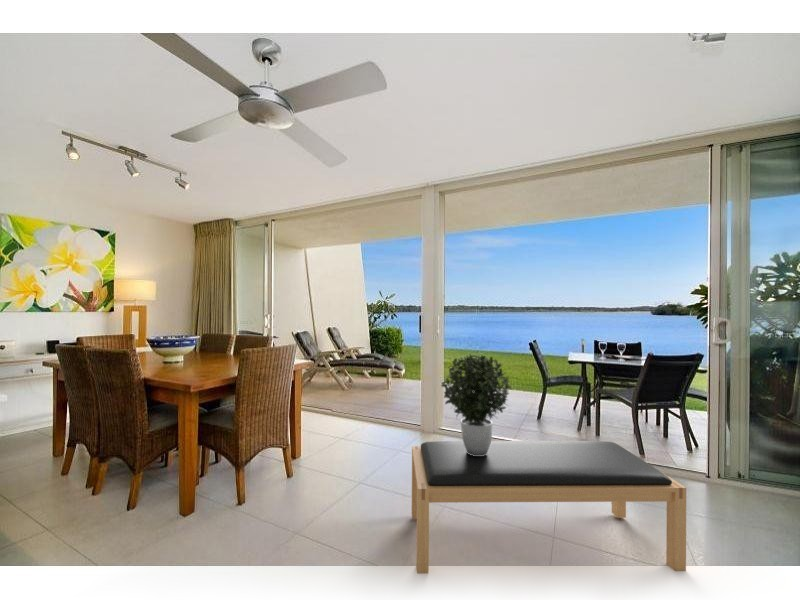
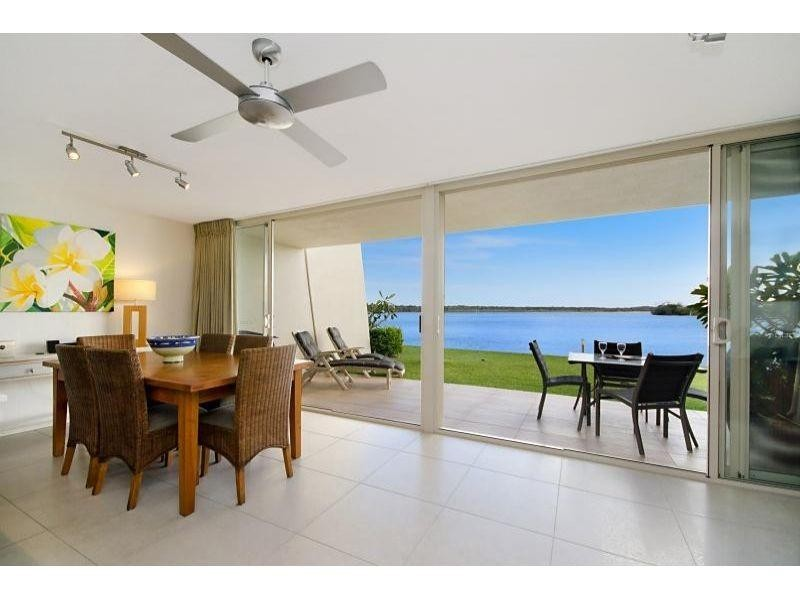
- bench [411,440,687,575]
- potted plant [440,353,513,456]
